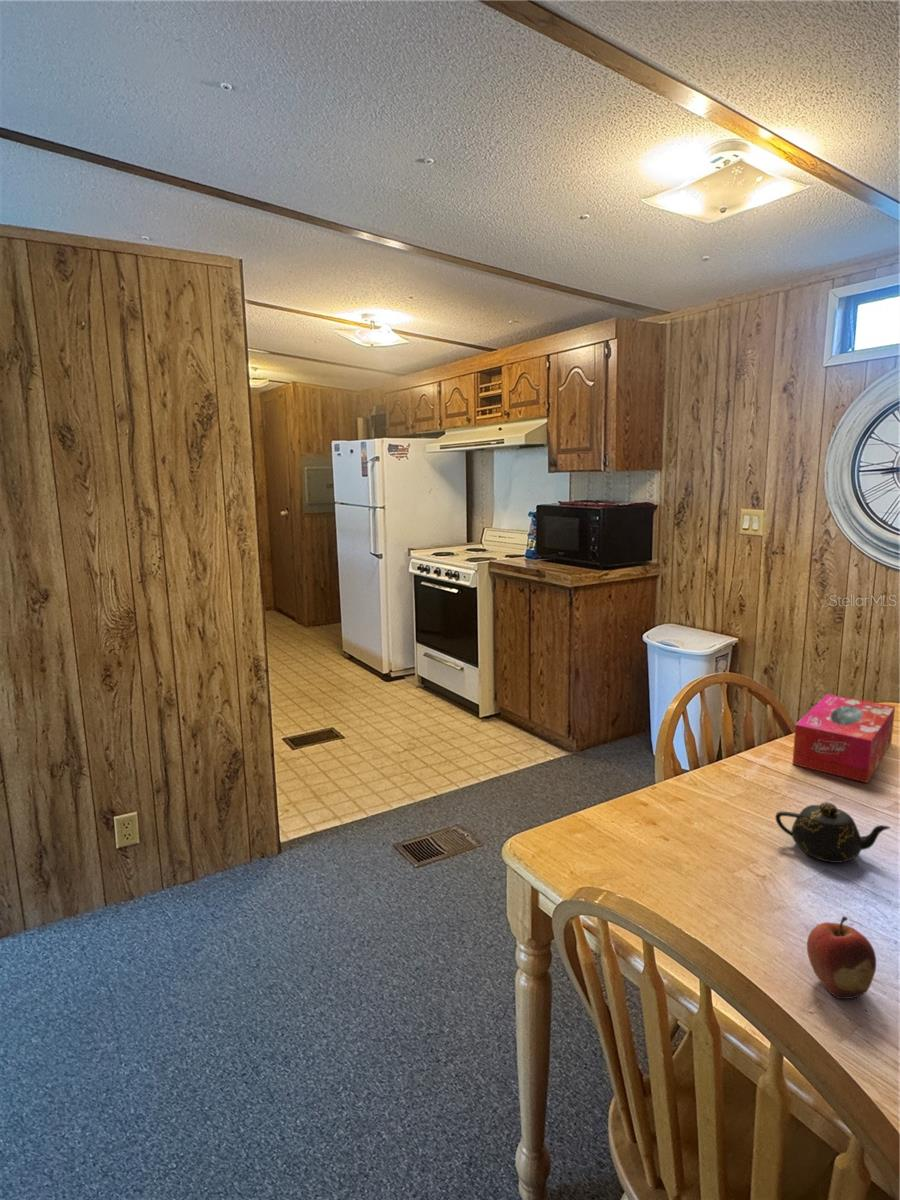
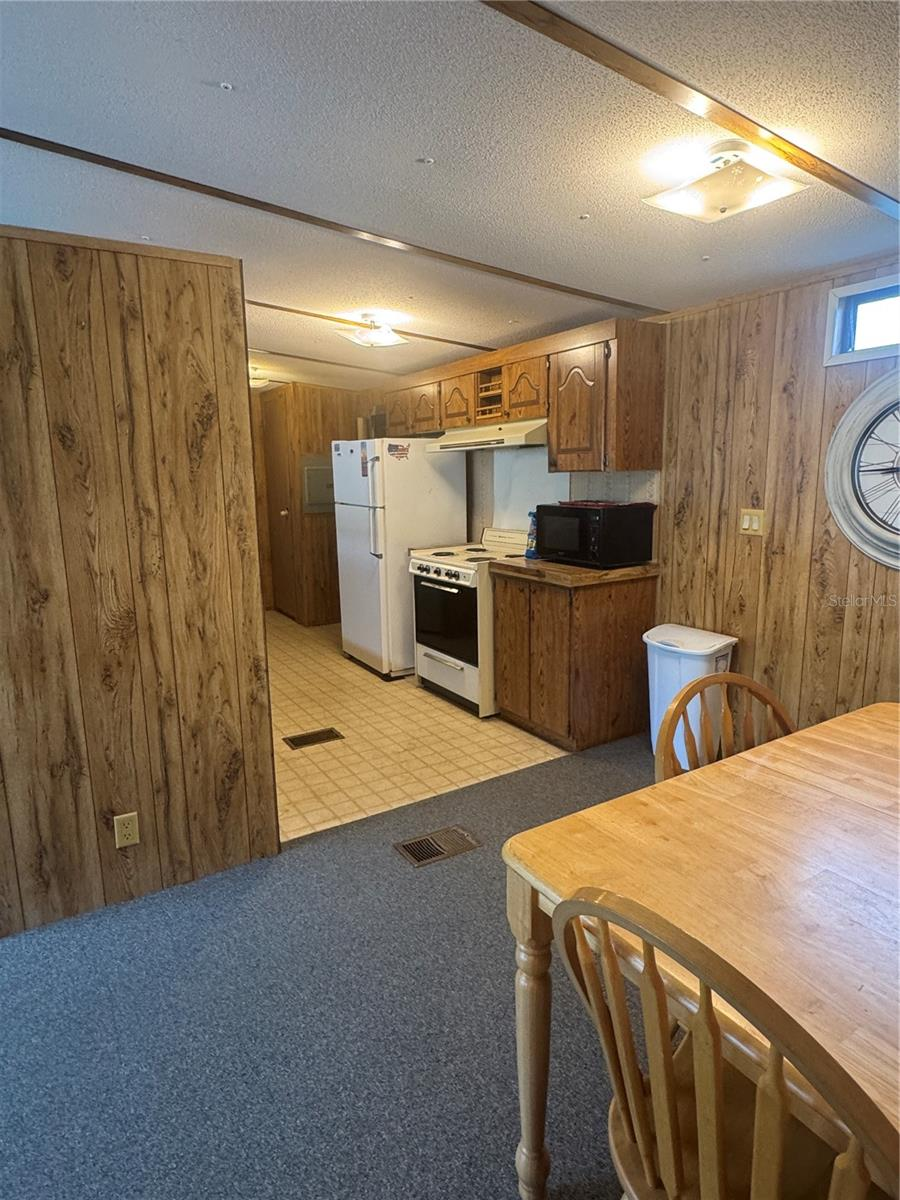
- fruit [806,915,877,1000]
- teapot [774,802,892,864]
- tissue box [792,693,896,784]
